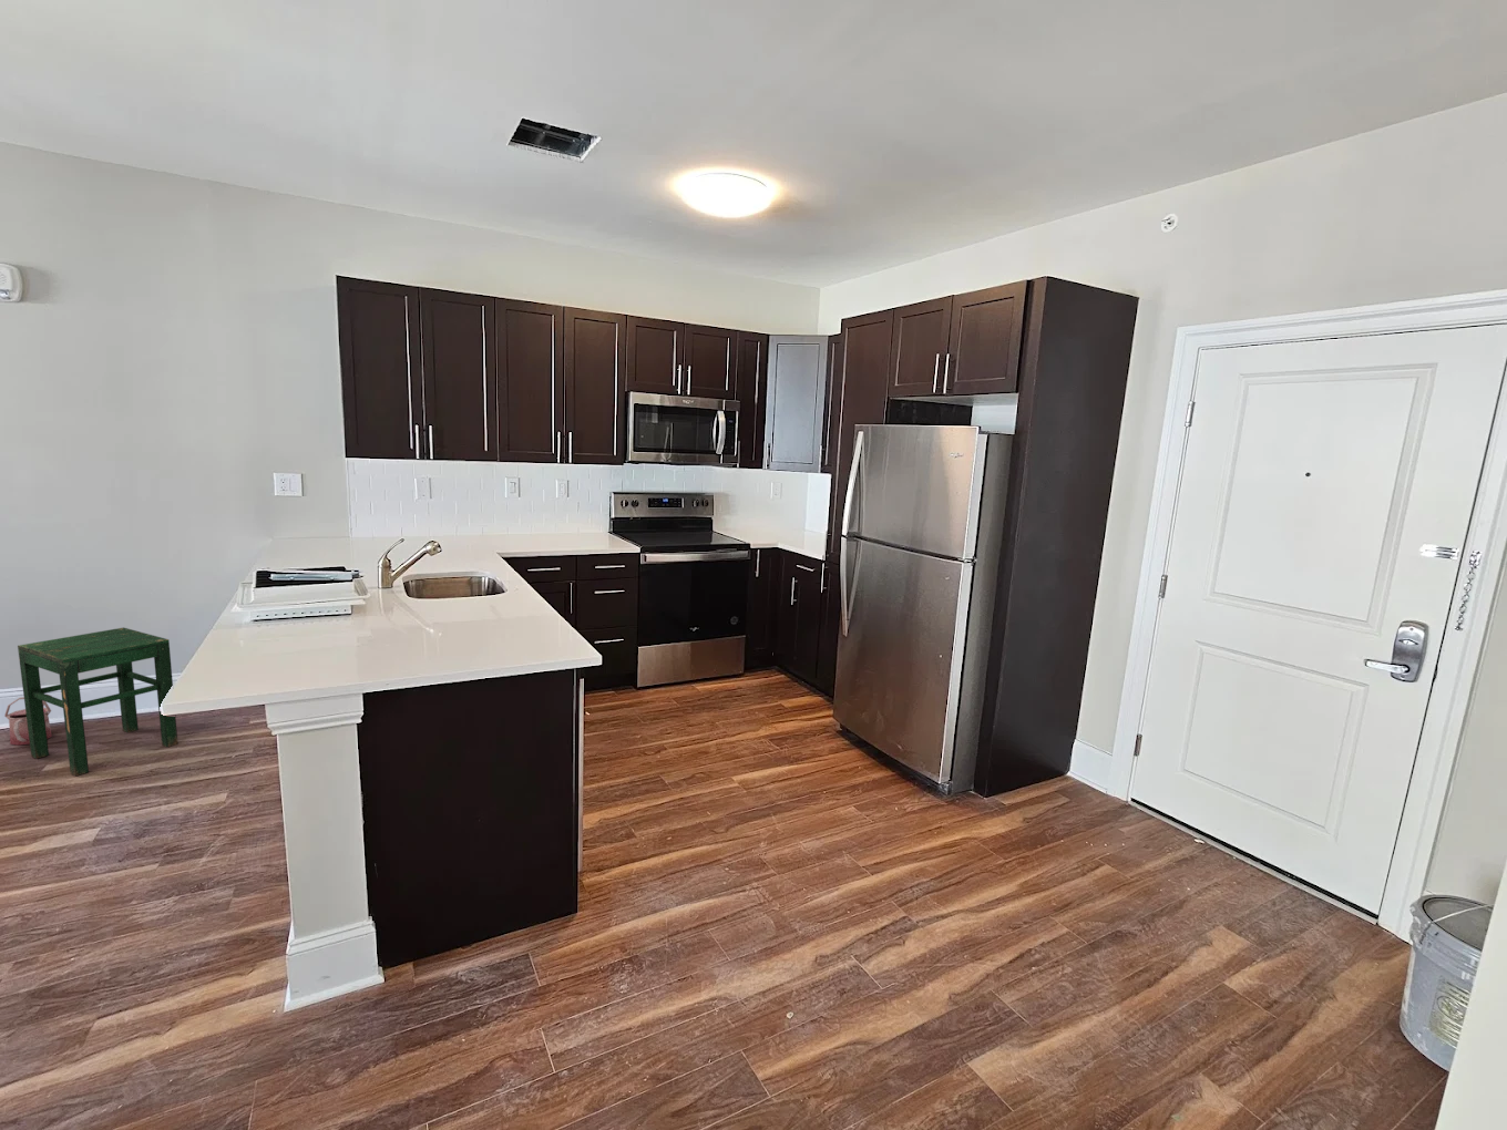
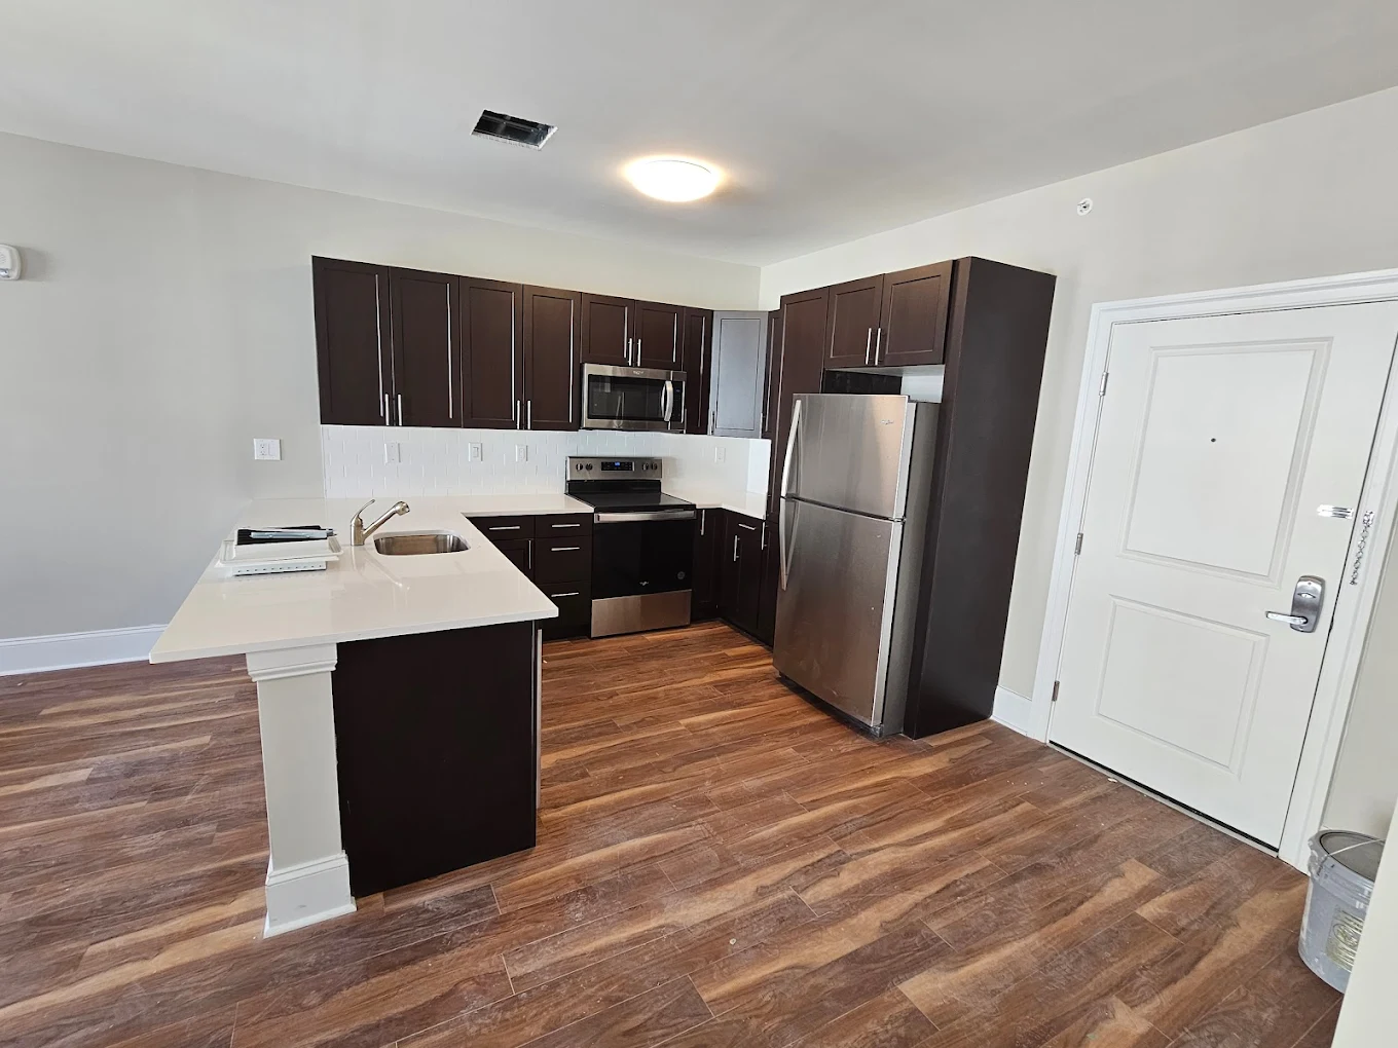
- stool [17,626,179,776]
- watering can [4,693,53,747]
